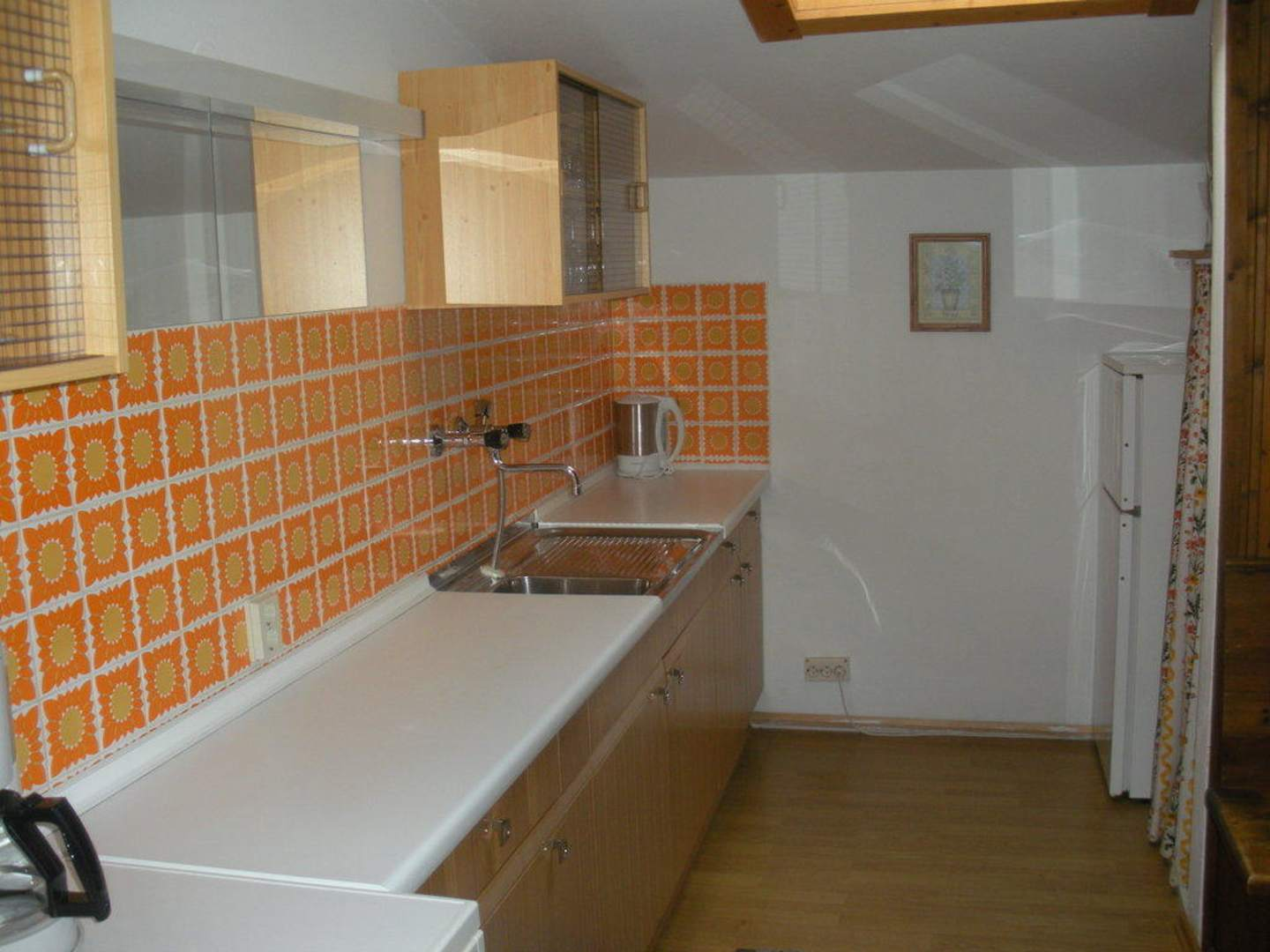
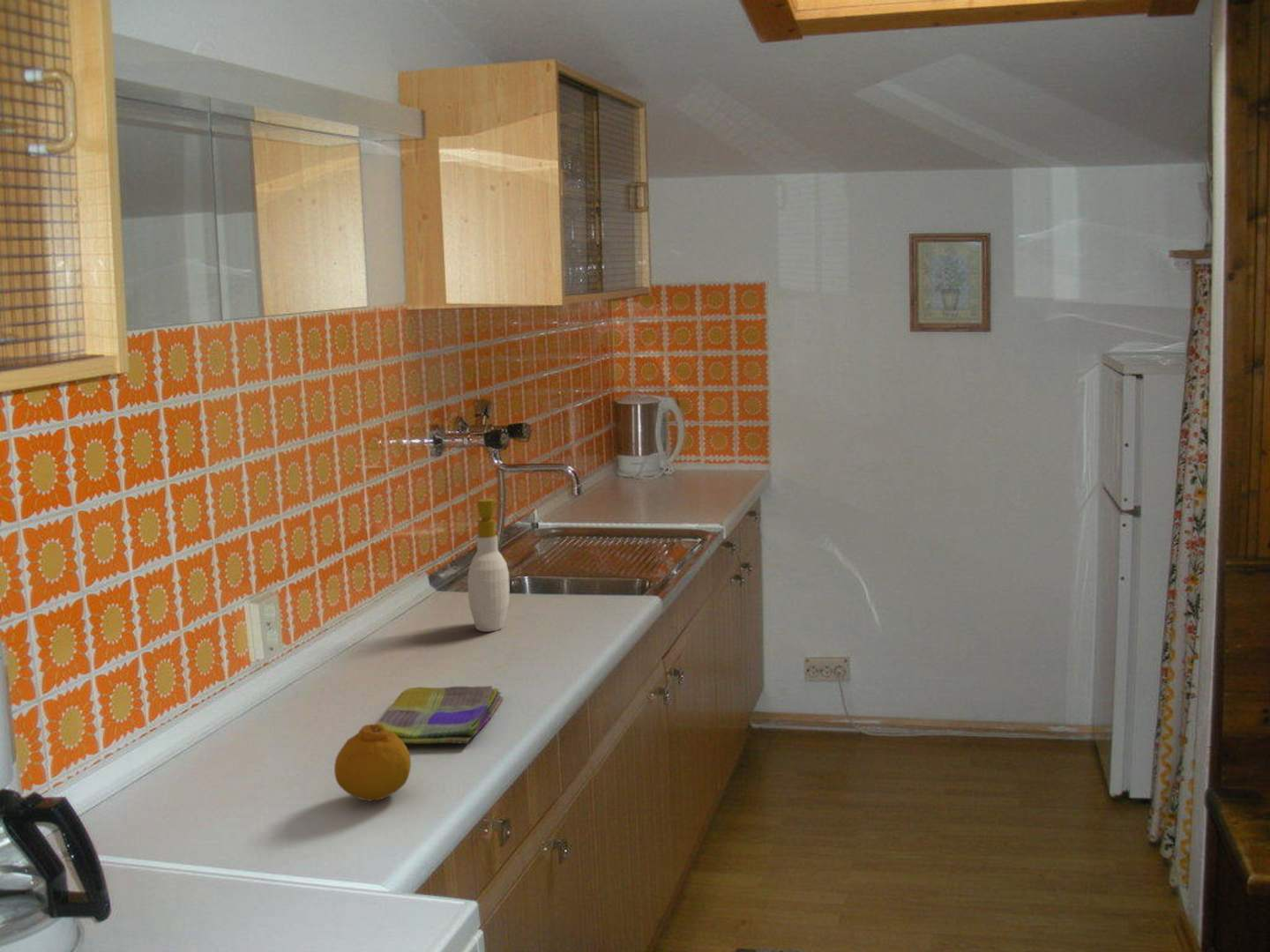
+ dish towel [375,685,504,745]
+ soap bottle [467,498,512,633]
+ fruit [333,723,412,802]
